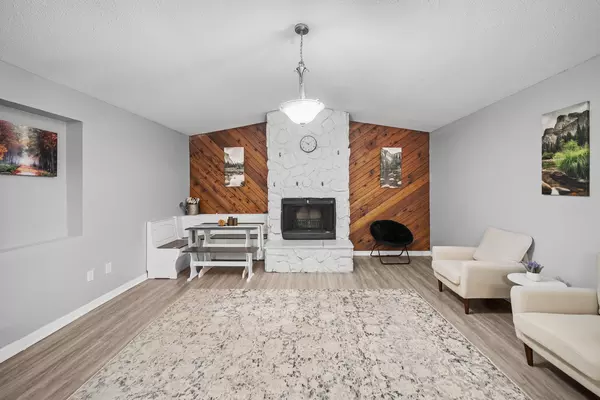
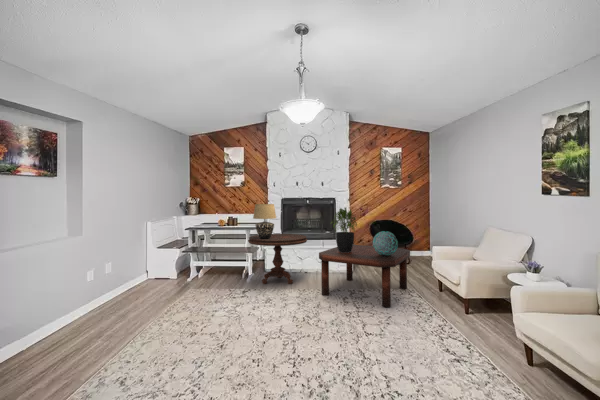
+ table lamp [252,203,277,239]
+ potted plant [329,206,359,253]
+ side table [247,233,308,285]
+ coffee table [318,244,411,308]
+ decorative sphere [372,230,399,256]
